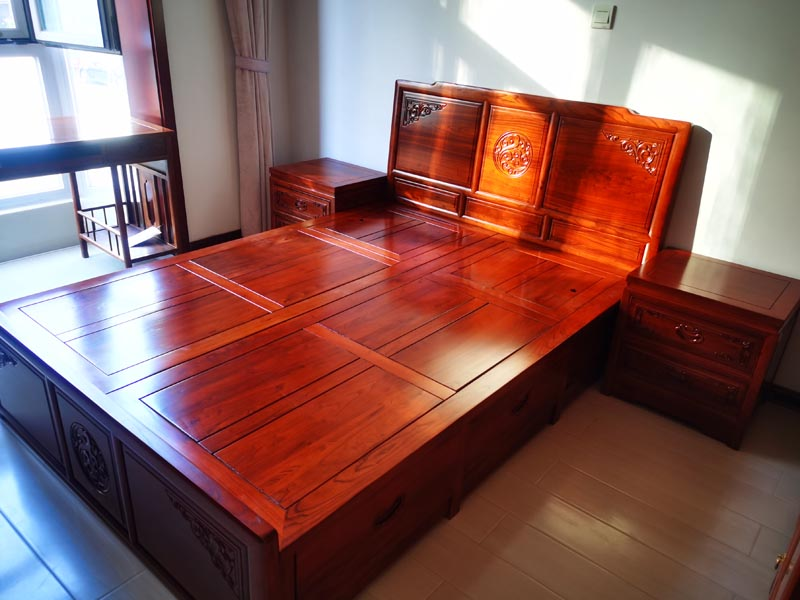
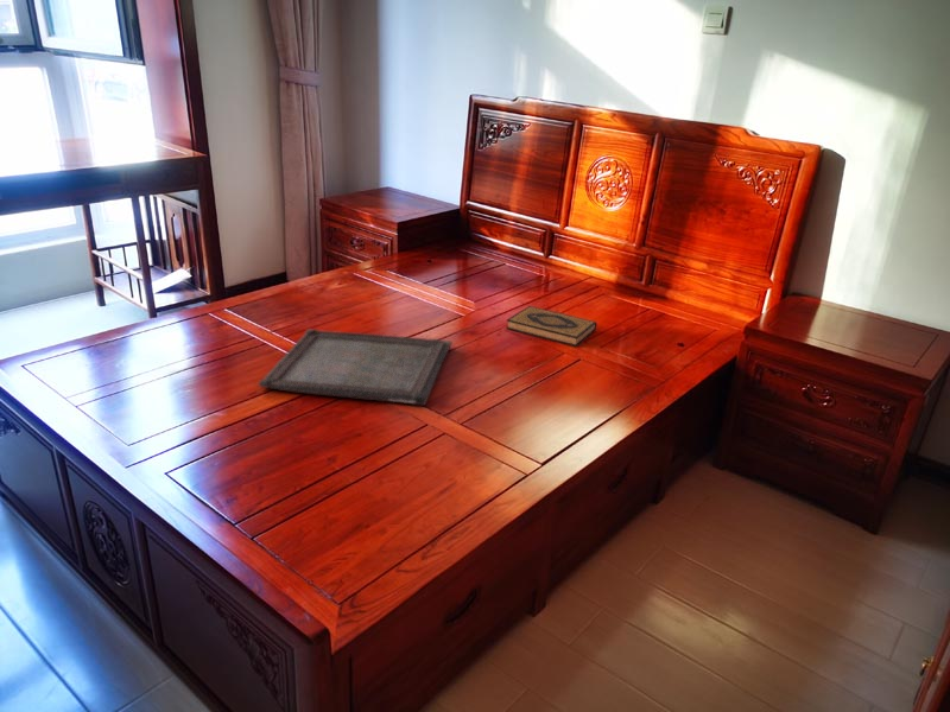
+ serving tray [258,328,452,406]
+ hardback book [505,305,598,348]
